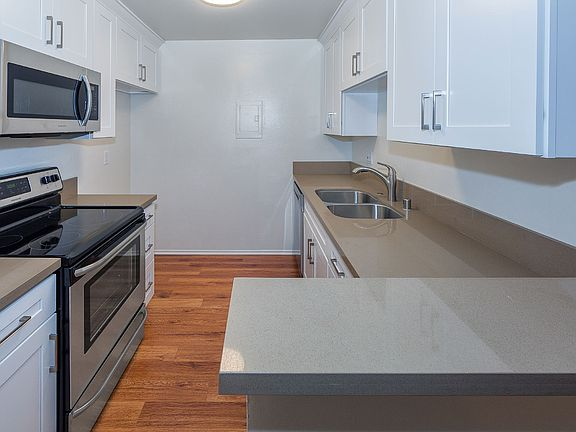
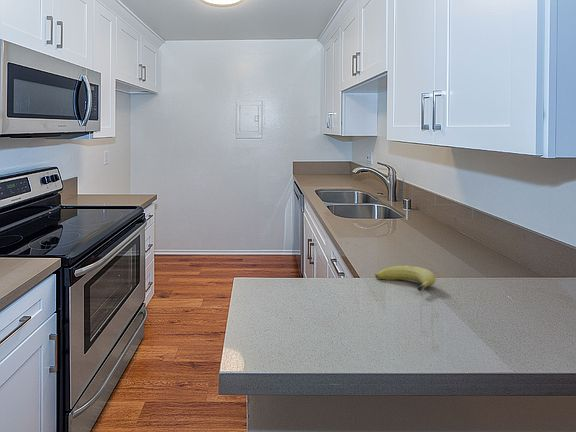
+ fruit [374,265,436,292]
